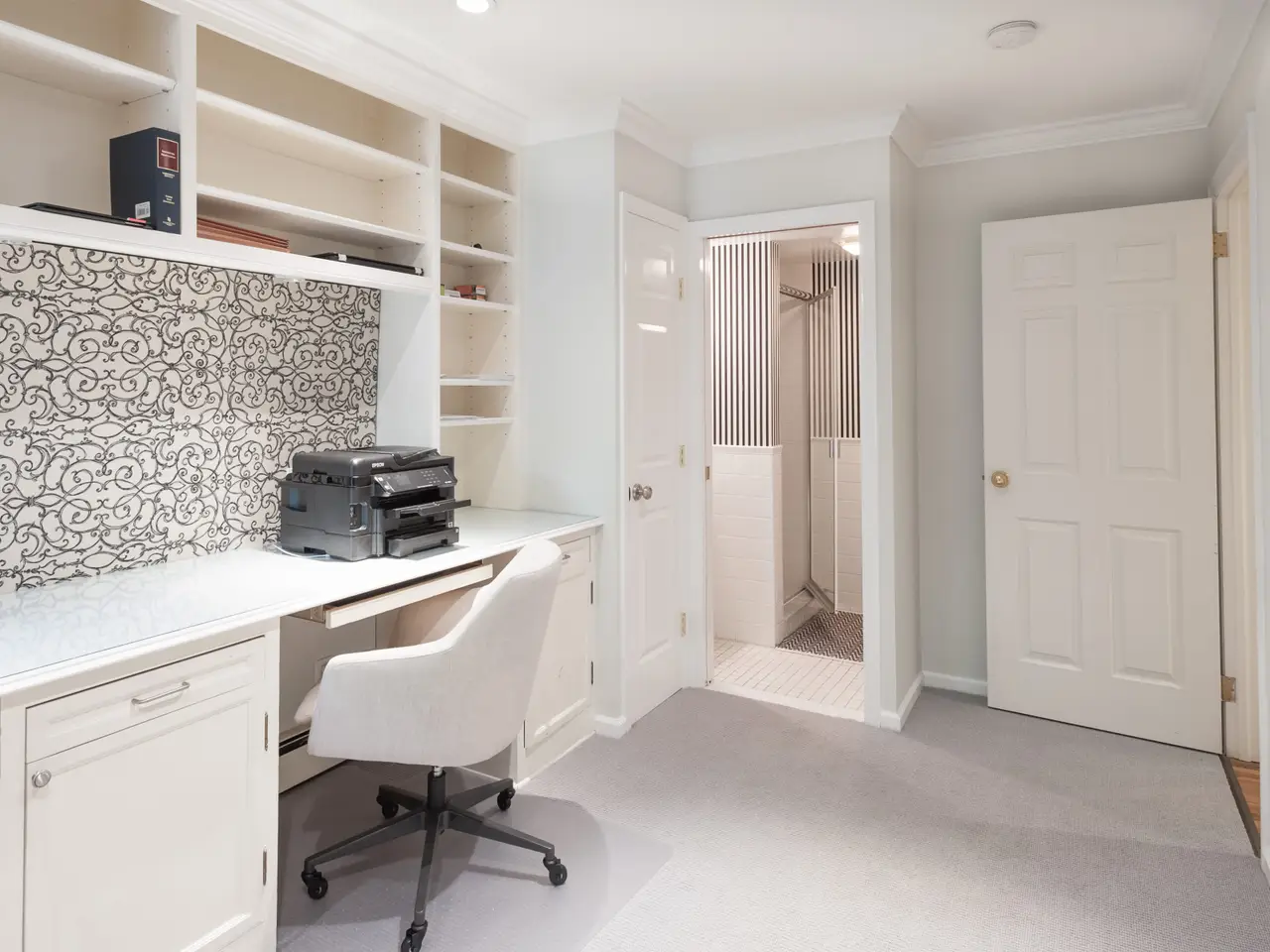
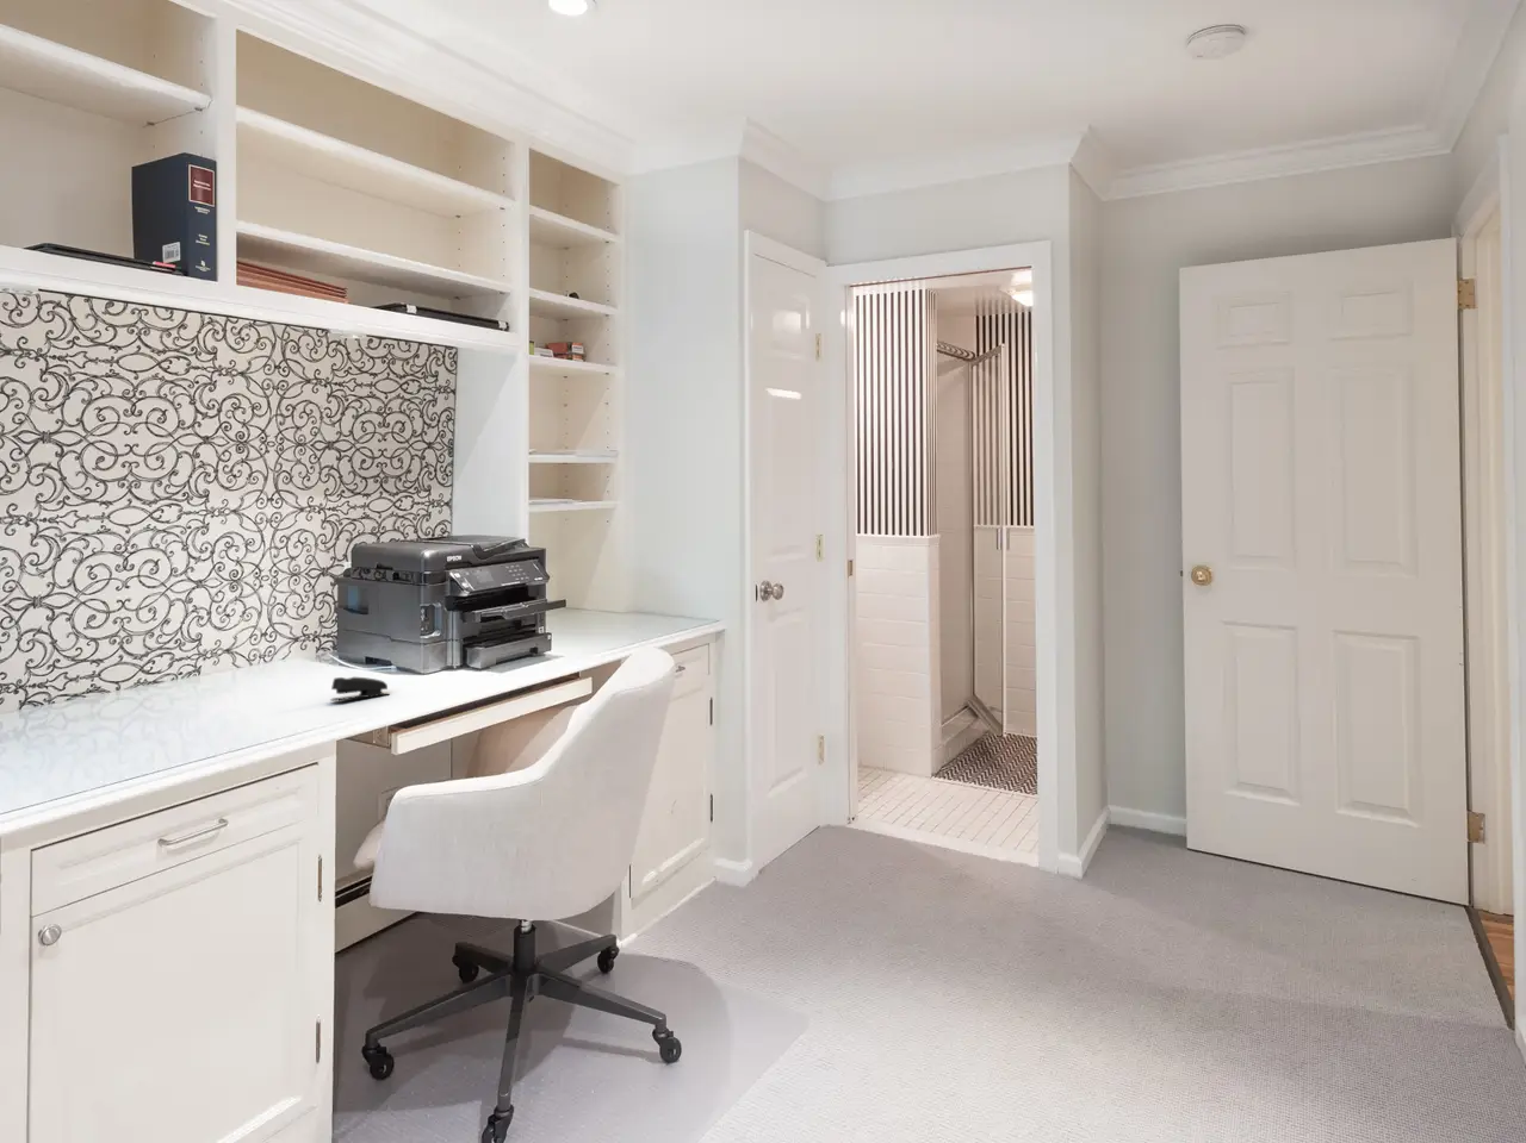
+ stapler [329,676,389,702]
